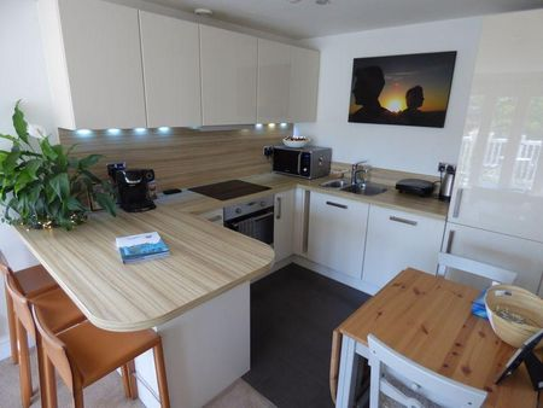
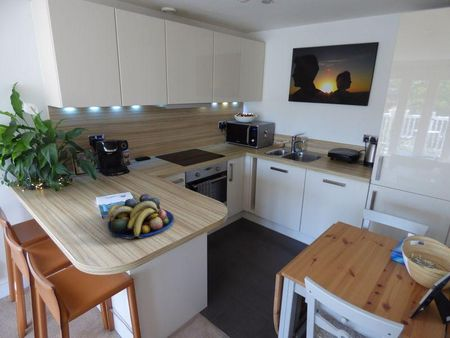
+ fruit bowl [107,193,175,240]
